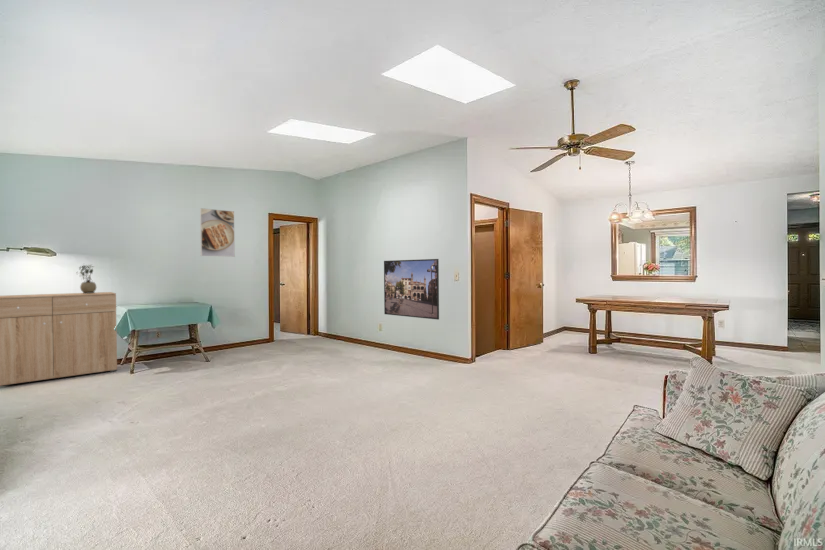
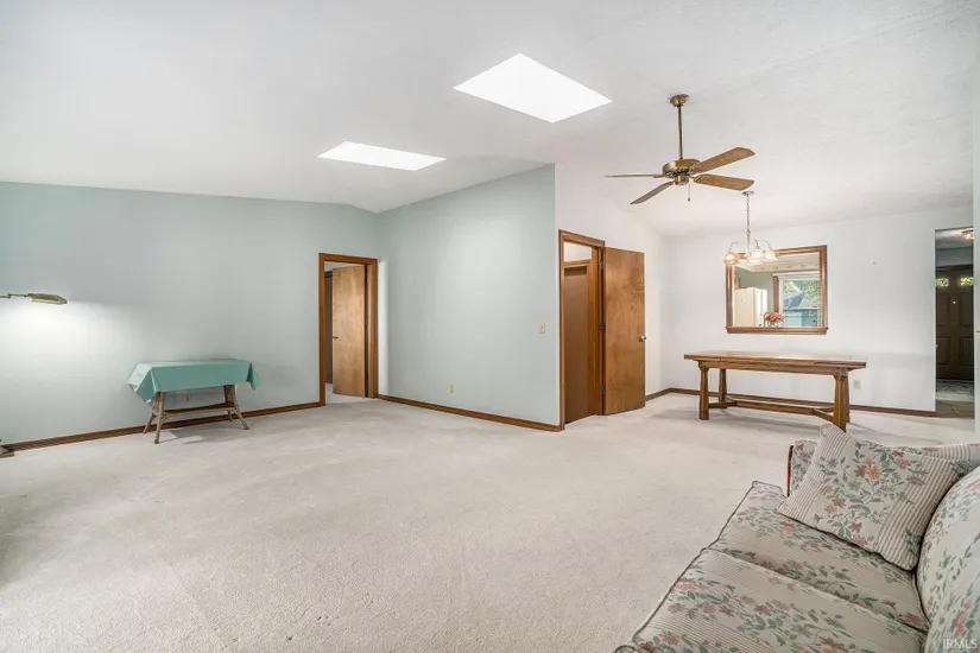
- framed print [383,258,440,321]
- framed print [199,207,236,258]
- potted plant [76,263,97,294]
- dresser [0,291,118,387]
